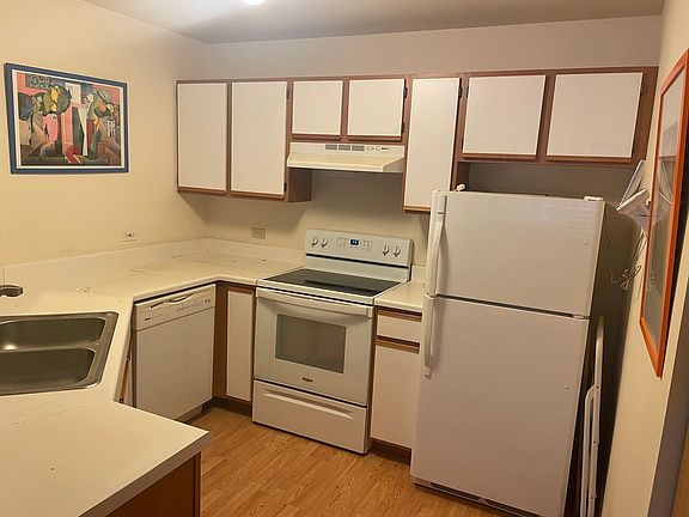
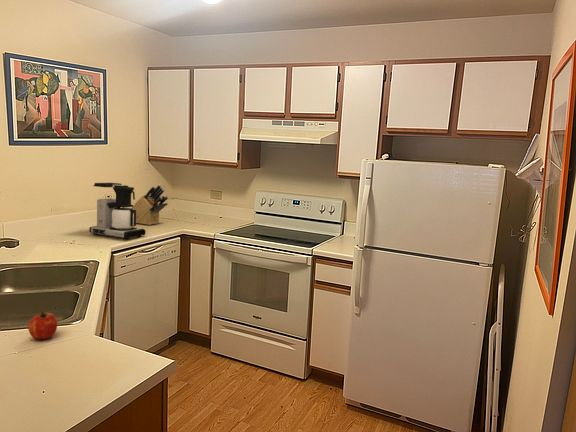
+ coffee maker [88,182,146,240]
+ knife block [131,183,169,226]
+ fruit [27,311,58,340]
